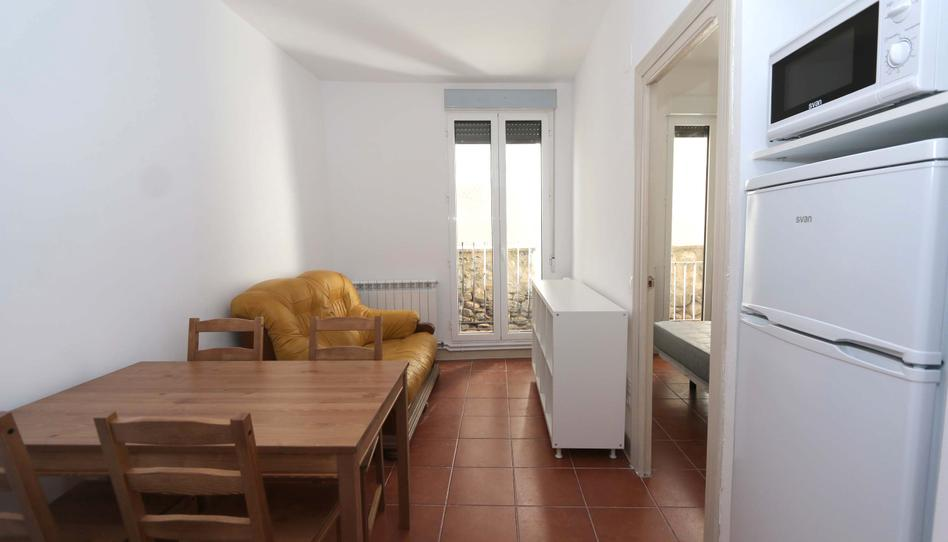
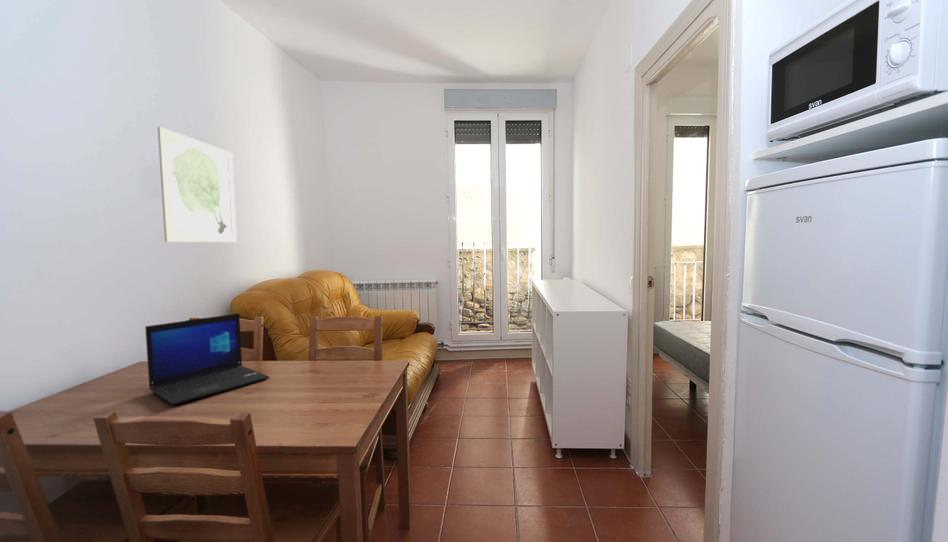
+ laptop [144,312,270,406]
+ wall art [157,126,238,243]
